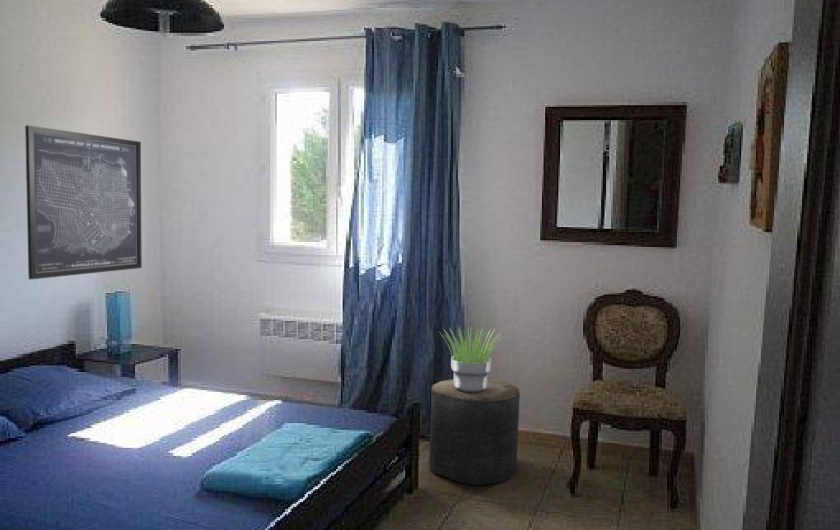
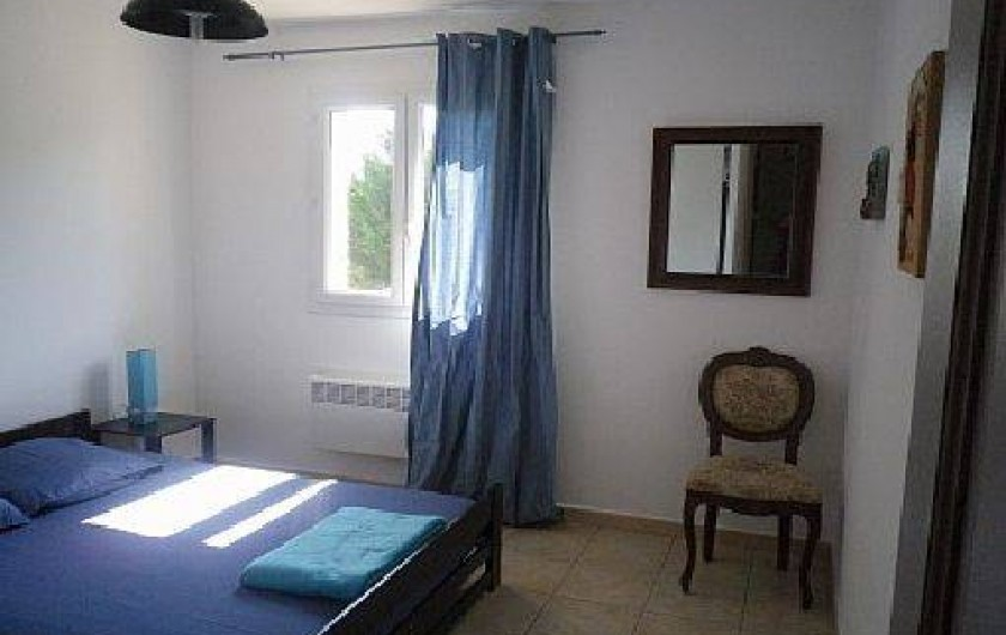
- stool [428,378,521,486]
- potted plant [439,325,505,392]
- wall art [24,125,143,280]
